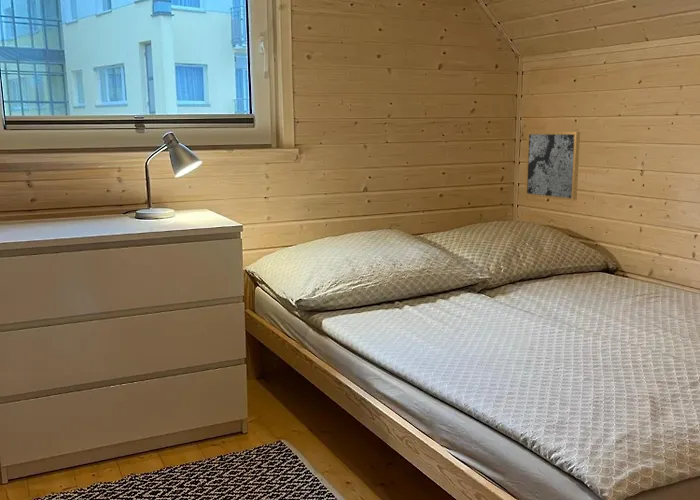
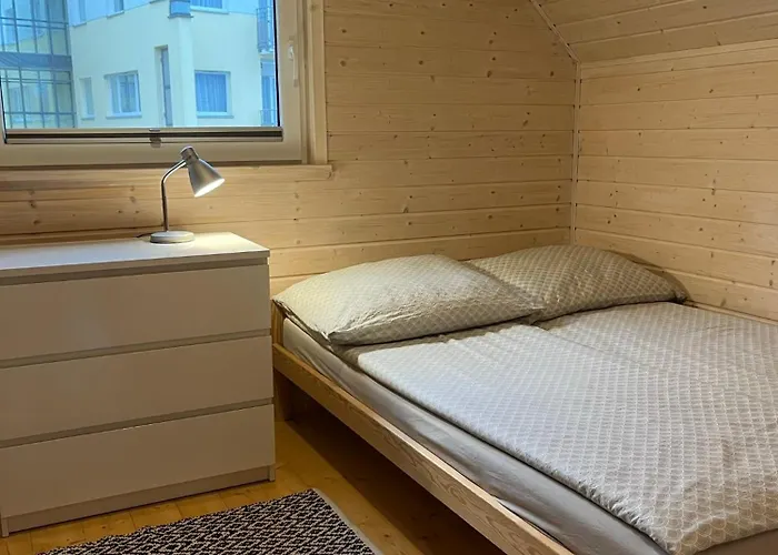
- wall art [524,131,581,202]
